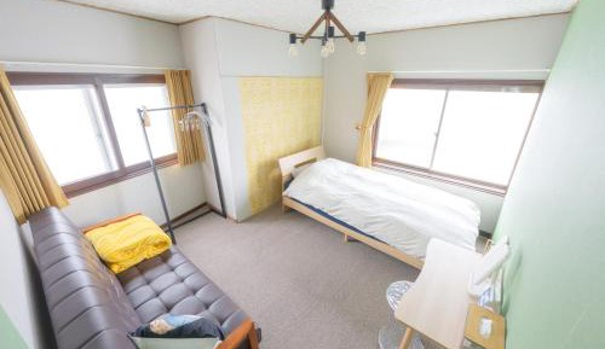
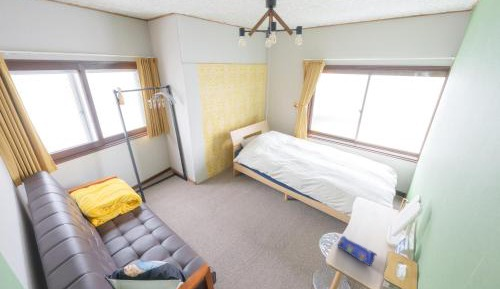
+ pencil case [336,235,378,267]
